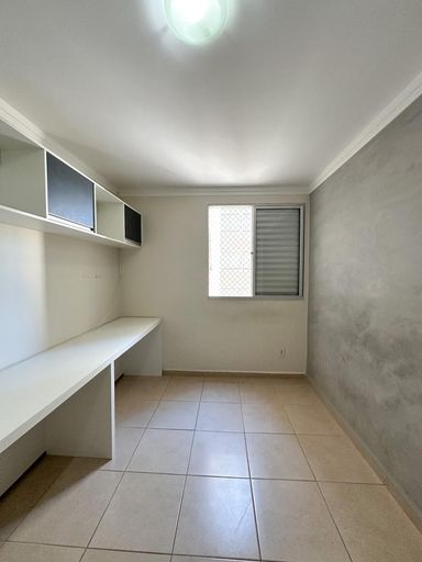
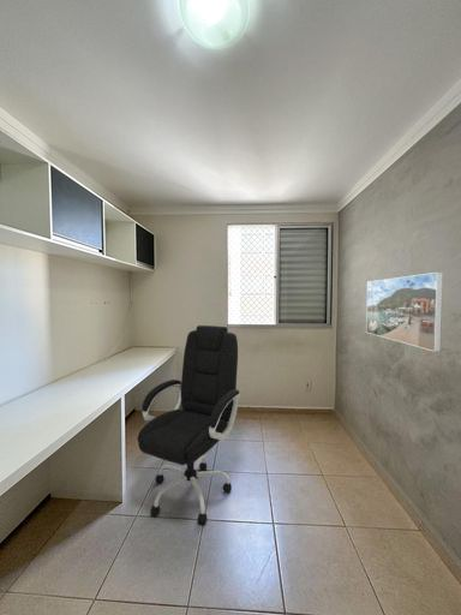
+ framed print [365,271,444,353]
+ office chair [137,324,241,525]
